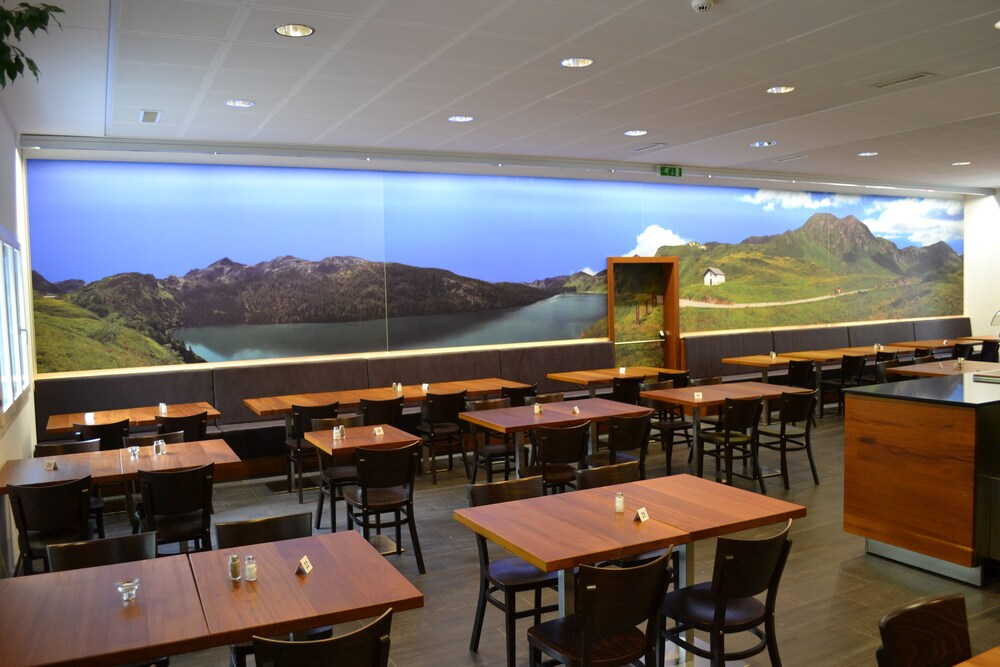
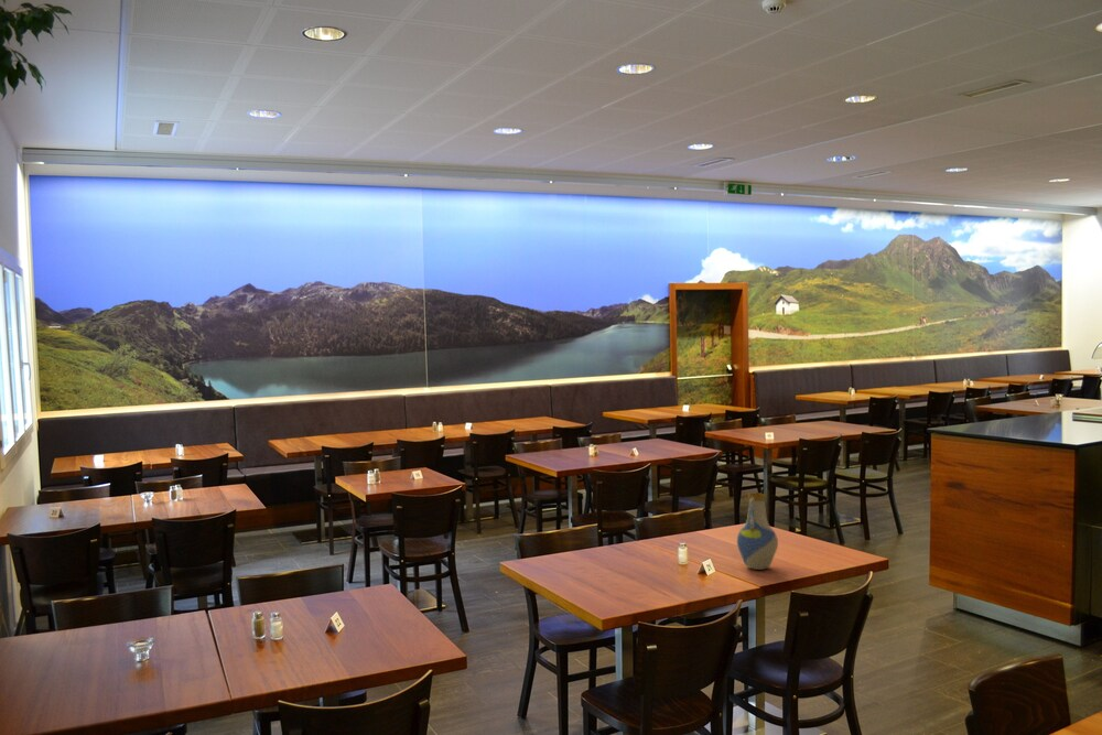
+ vase [736,493,779,571]
